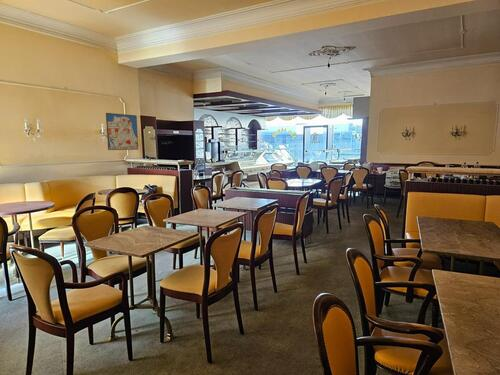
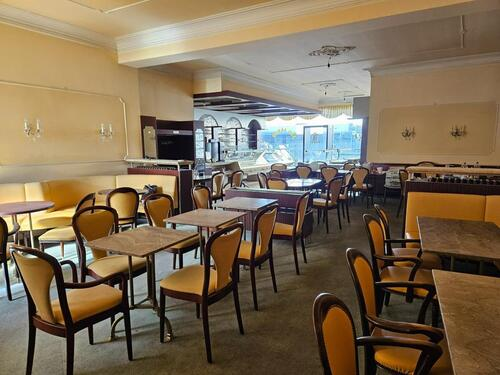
- wall art [105,112,139,151]
